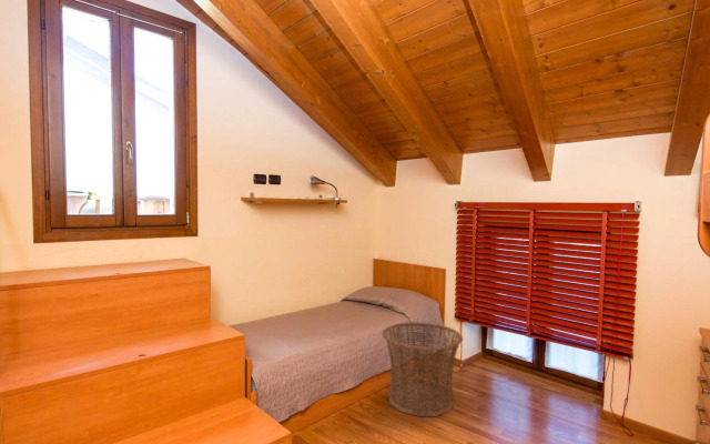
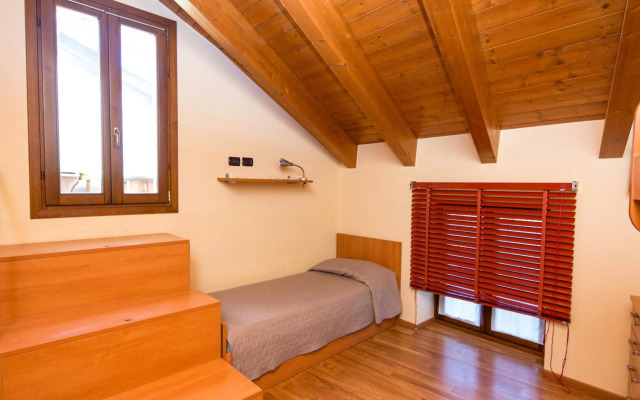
- basket [382,321,464,417]
